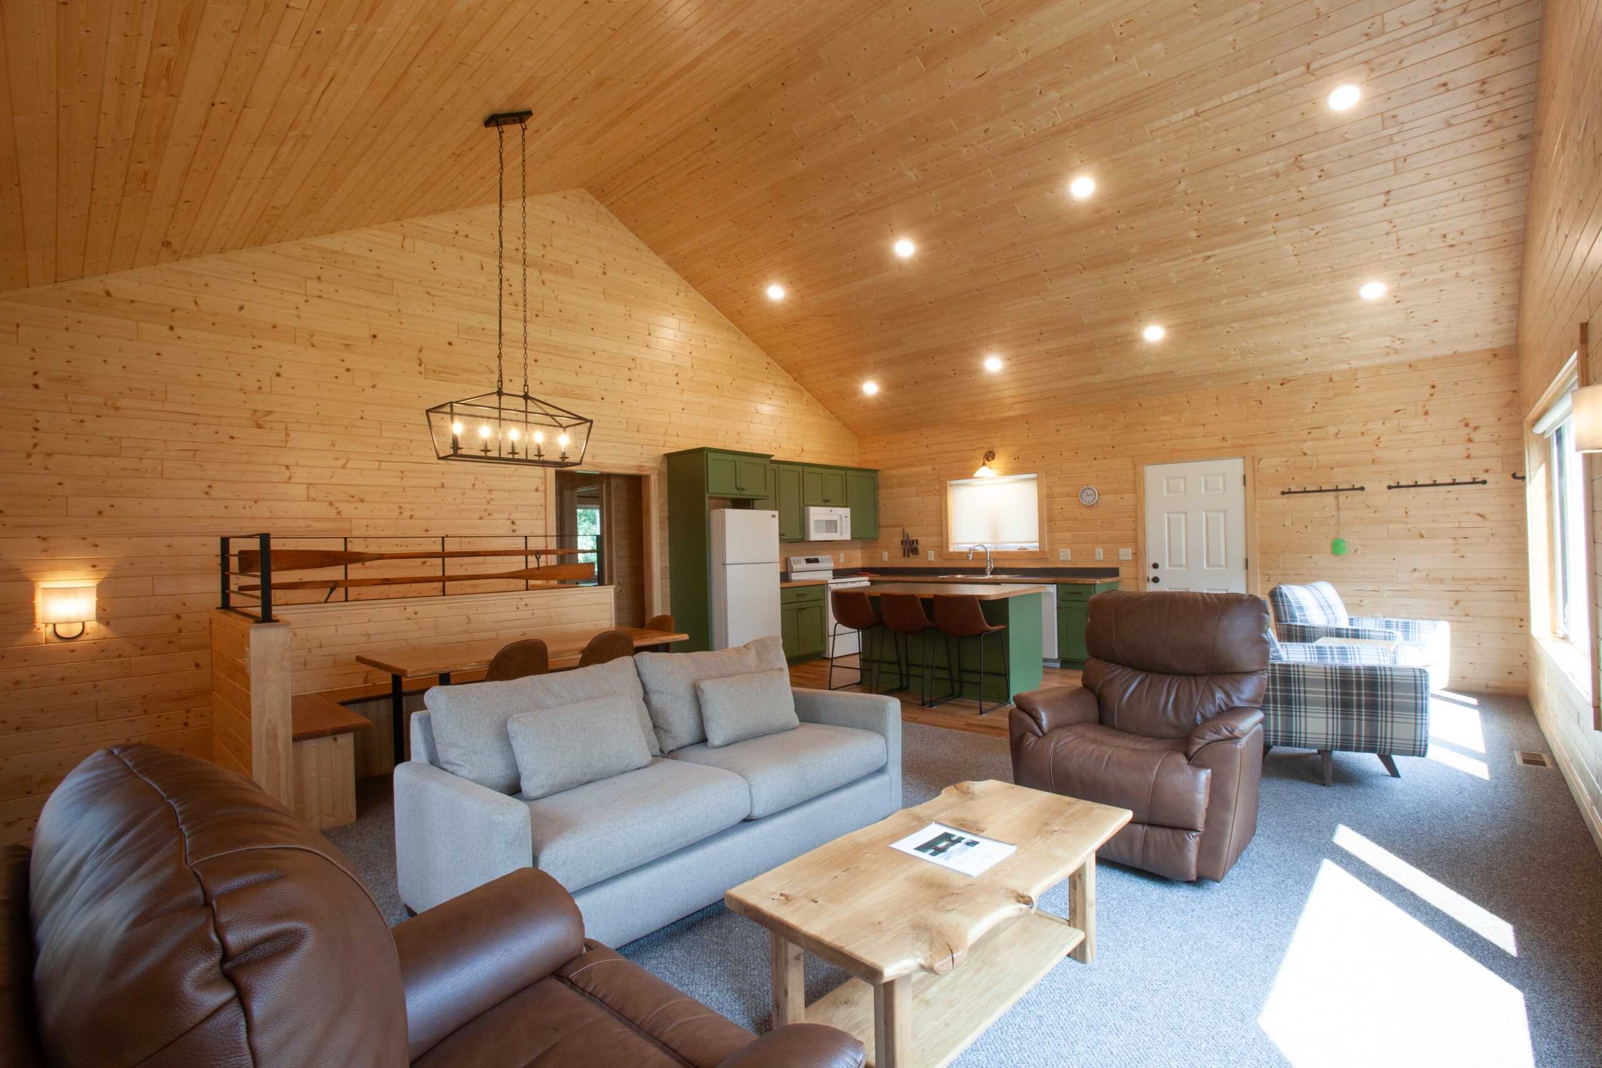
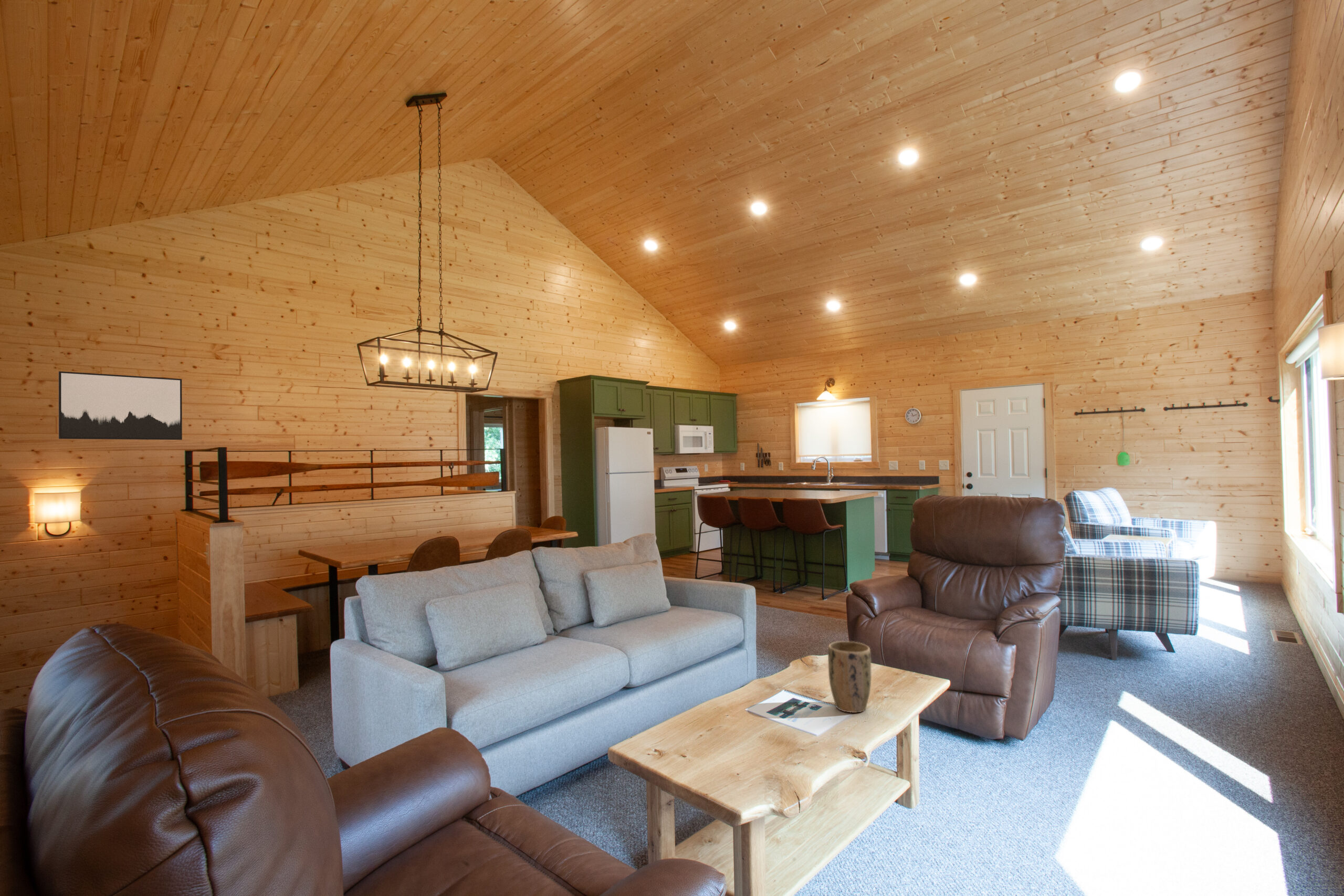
+ plant pot [827,641,871,713]
+ wall art [58,371,183,440]
